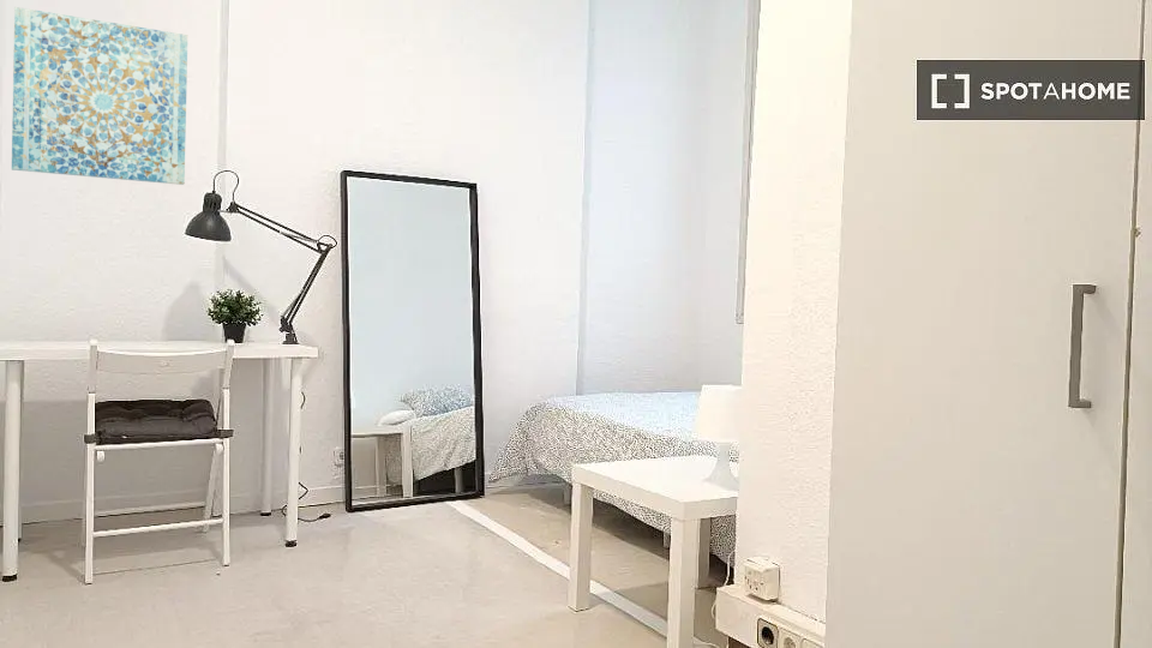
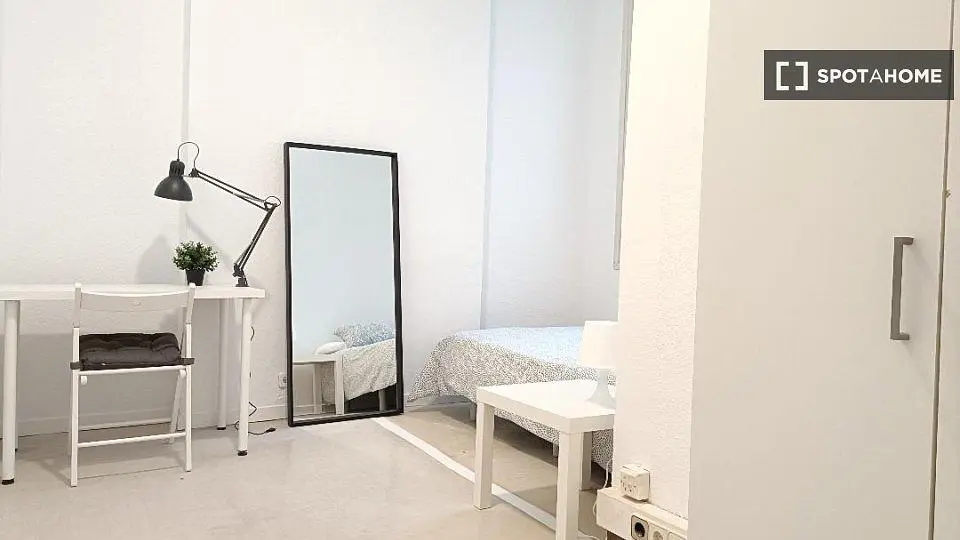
- wall art [11,6,188,186]
